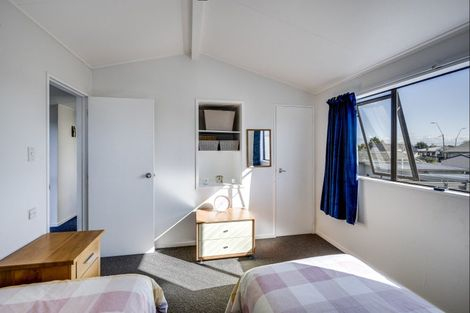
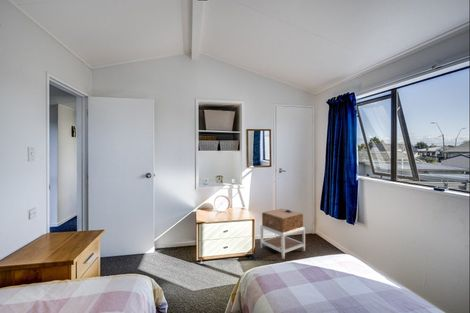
+ nightstand [259,208,306,260]
